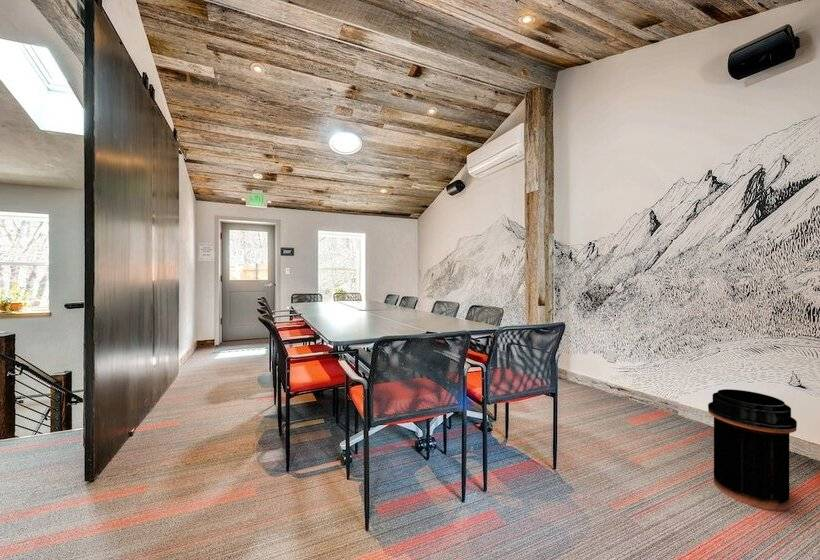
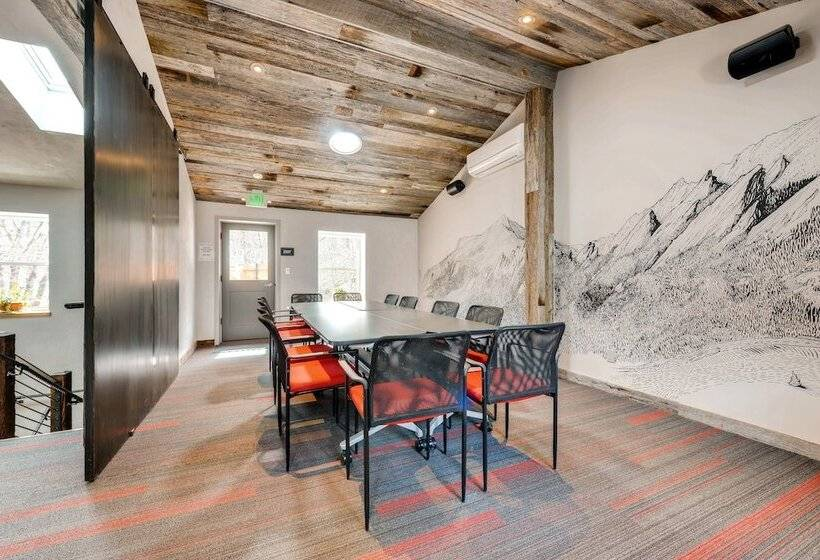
- trash can [707,388,798,511]
